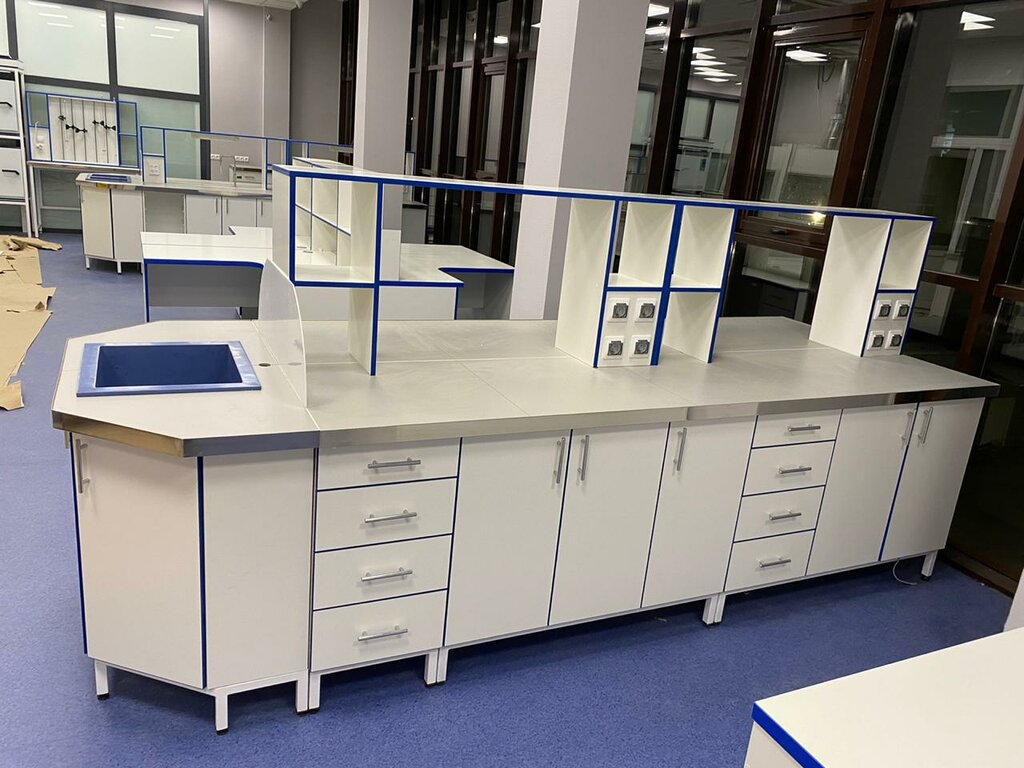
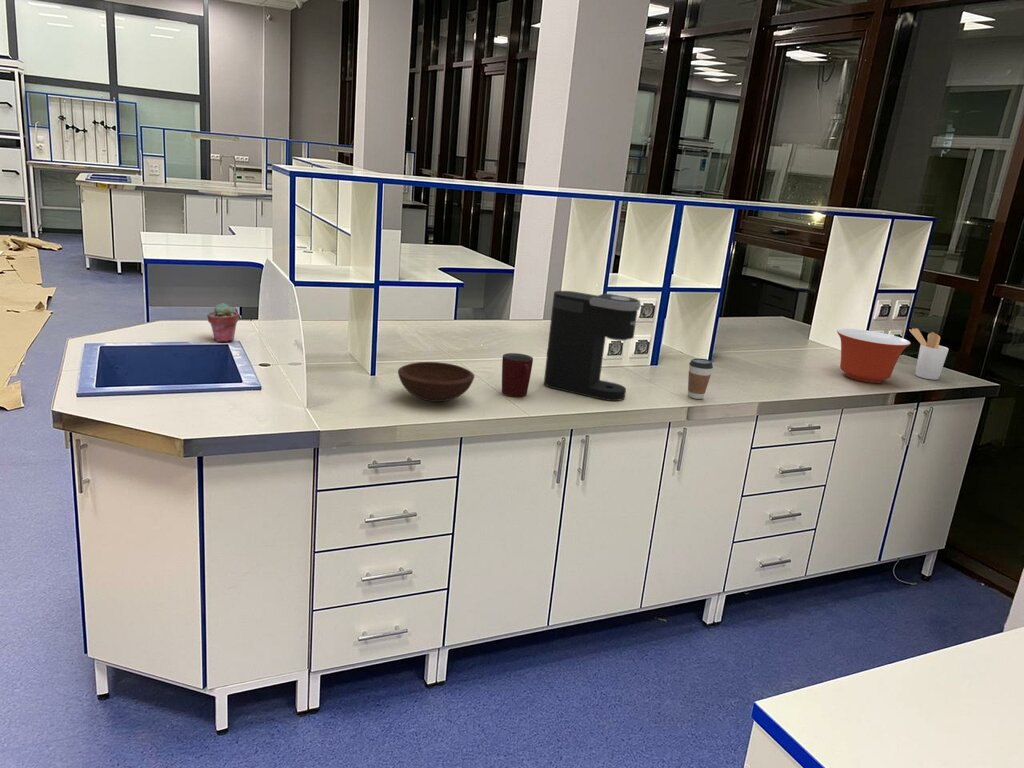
+ mug [501,352,534,398]
+ coffee maker [543,290,642,402]
+ bowl [397,361,475,403]
+ mixing bowl [836,328,912,384]
+ coffee cup [687,357,714,400]
+ utensil holder [908,327,950,381]
+ potted succulent [206,302,239,343]
